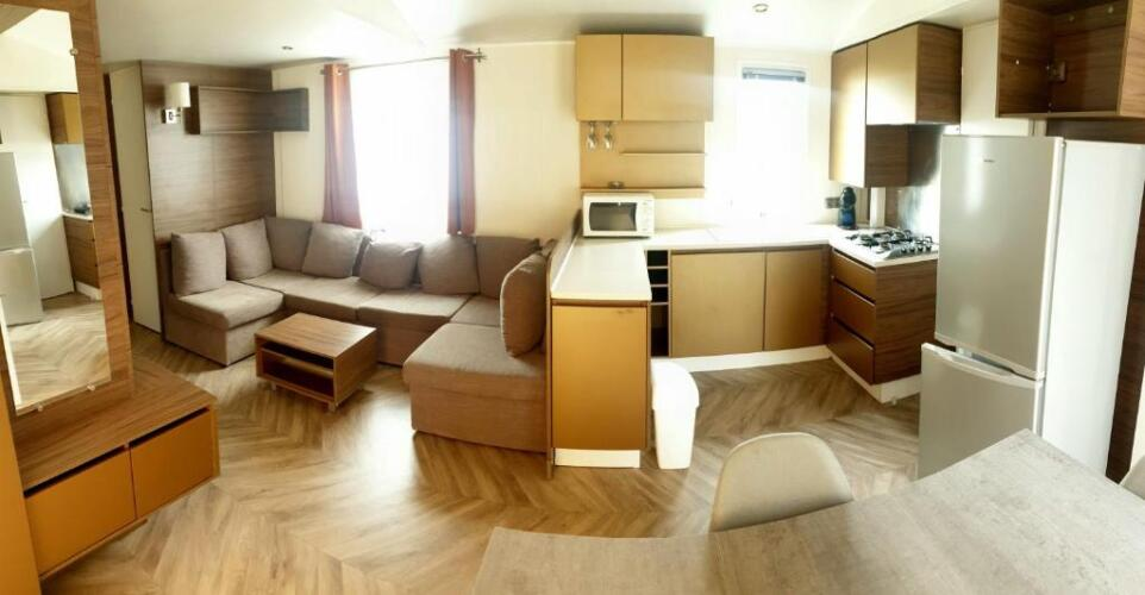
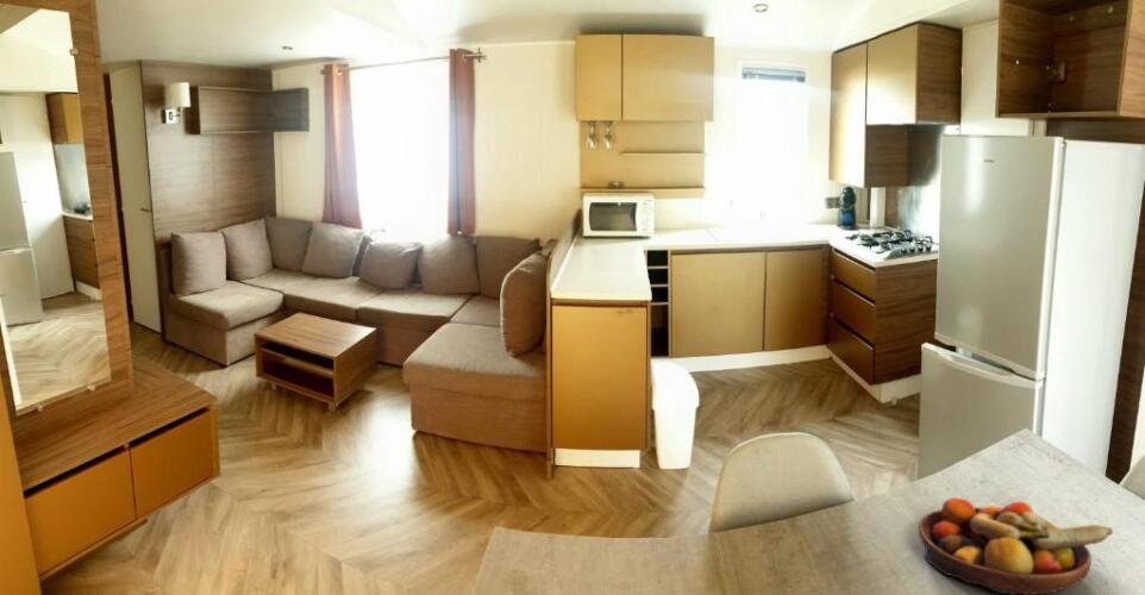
+ fruit bowl [916,496,1114,595]
